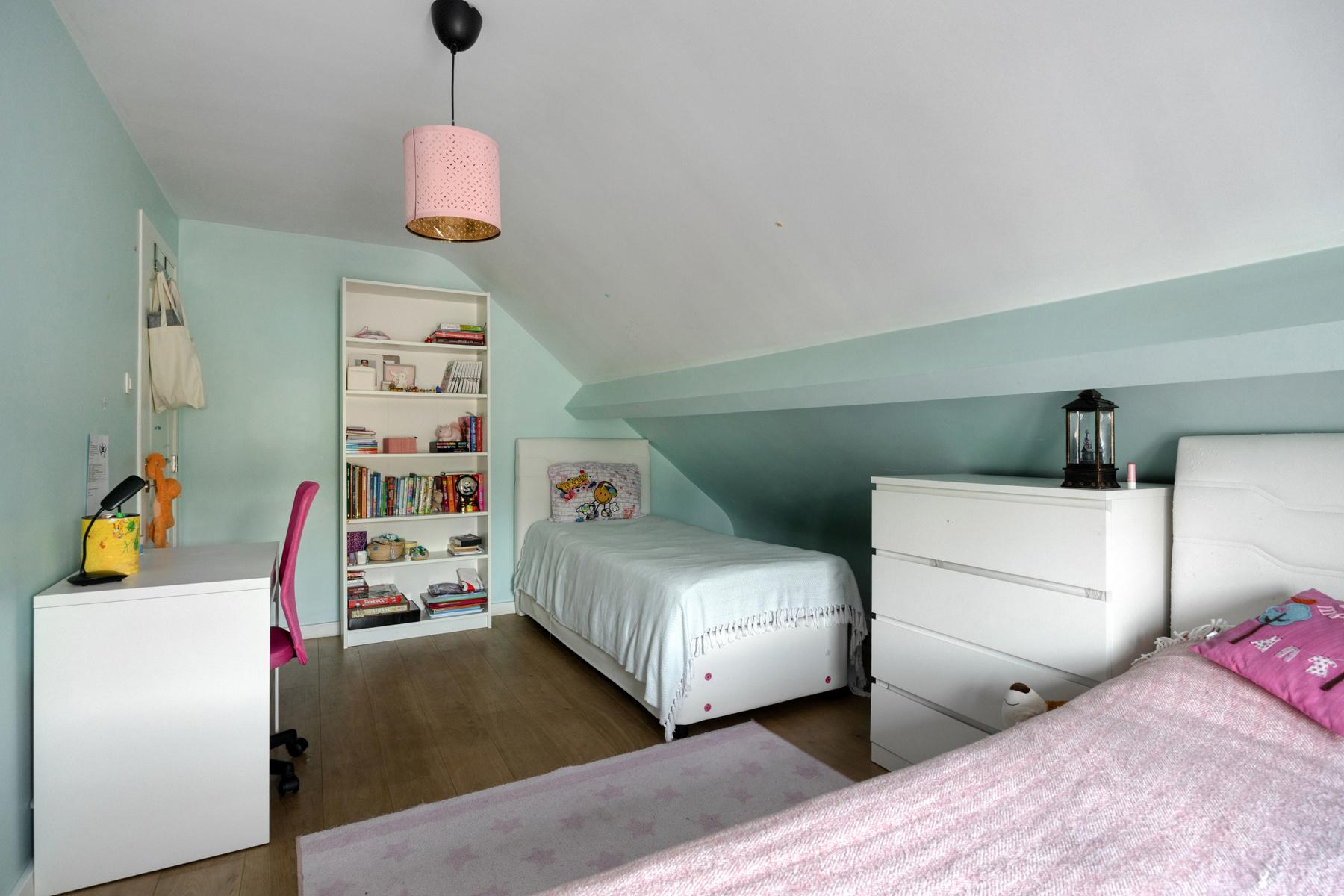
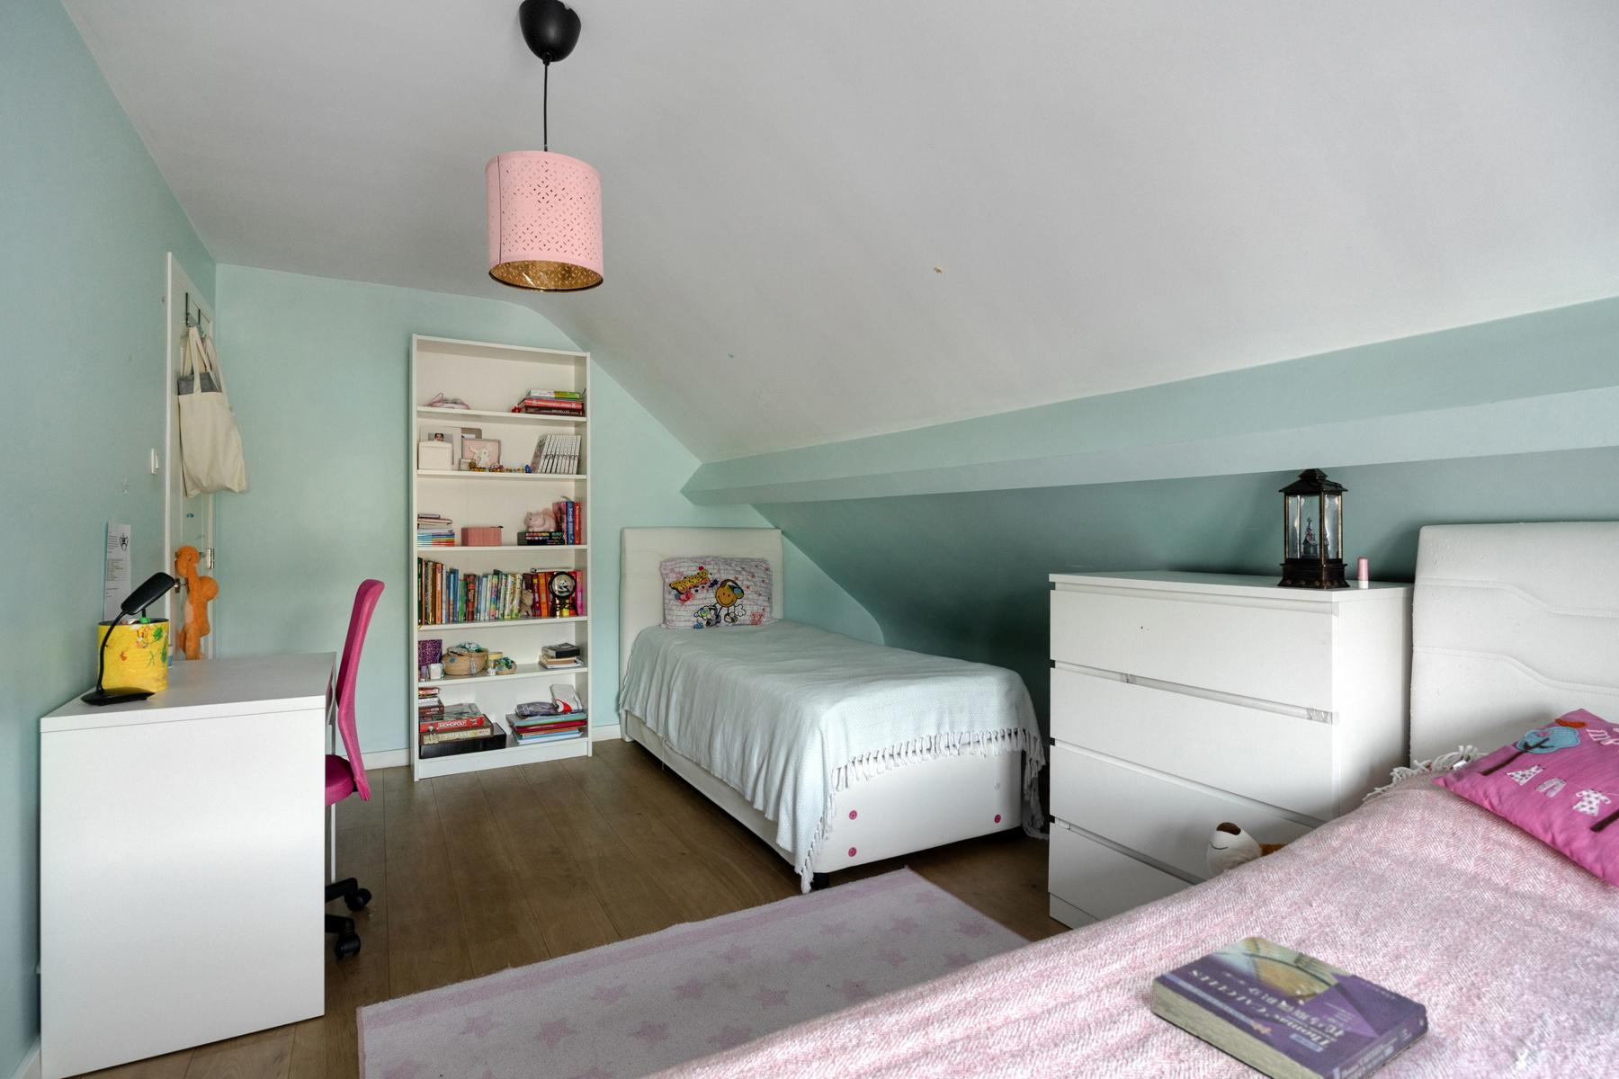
+ book [1152,936,1430,1079]
